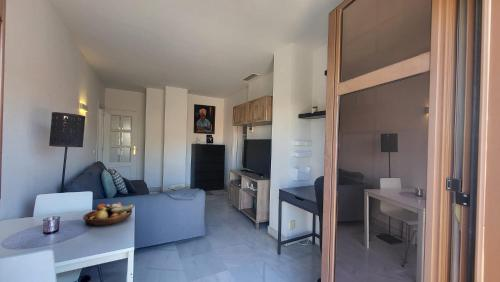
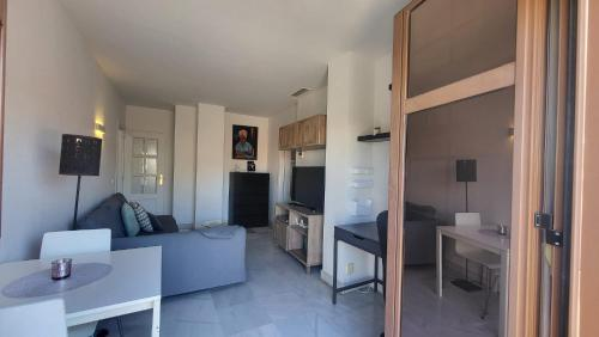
- fruit bowl [82,202,136,227]
